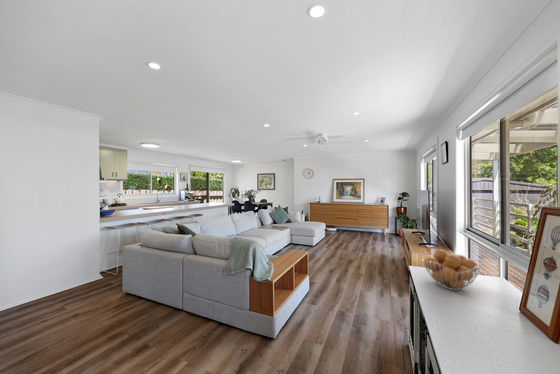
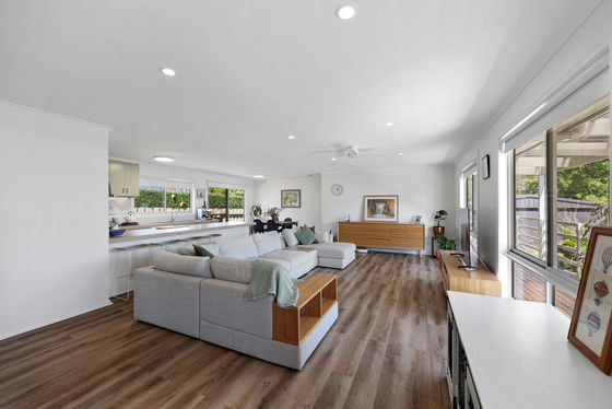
- fruit basket [422,249,481,291]
